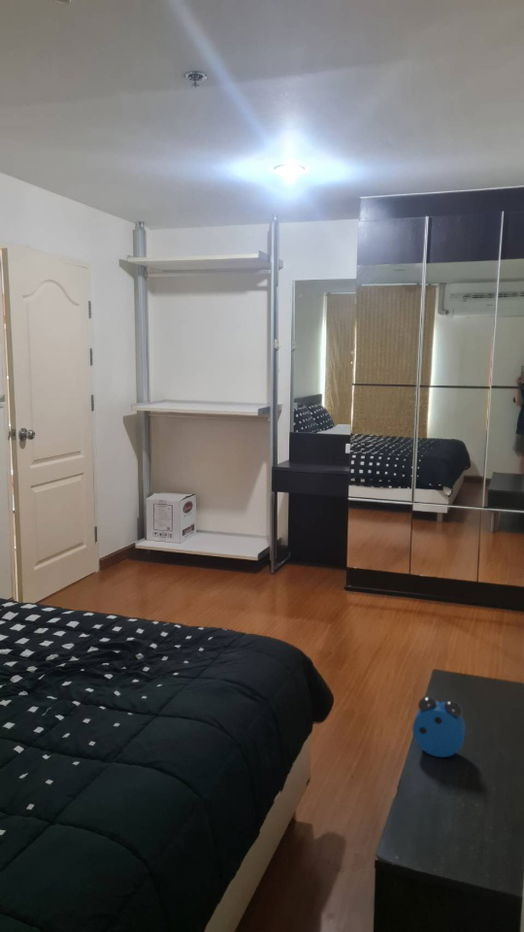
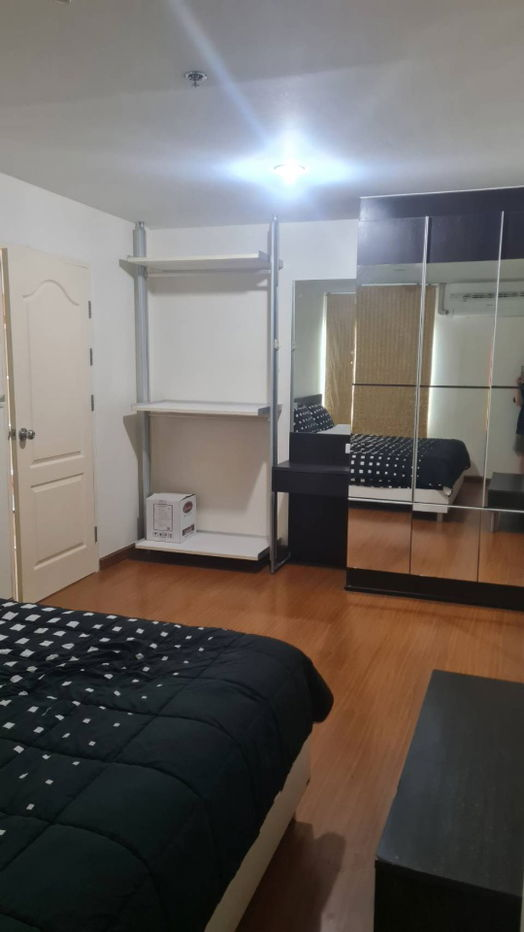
- alarm clock [411,695,466,758]
